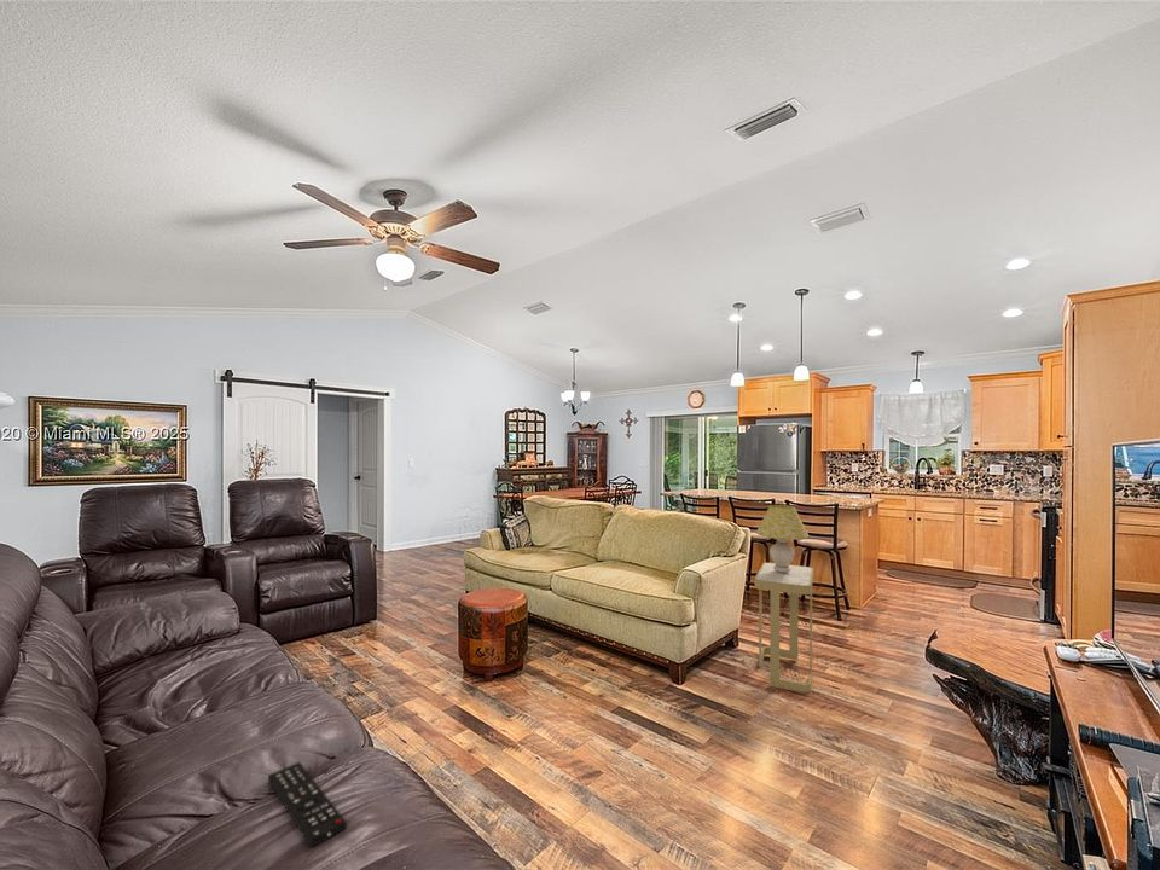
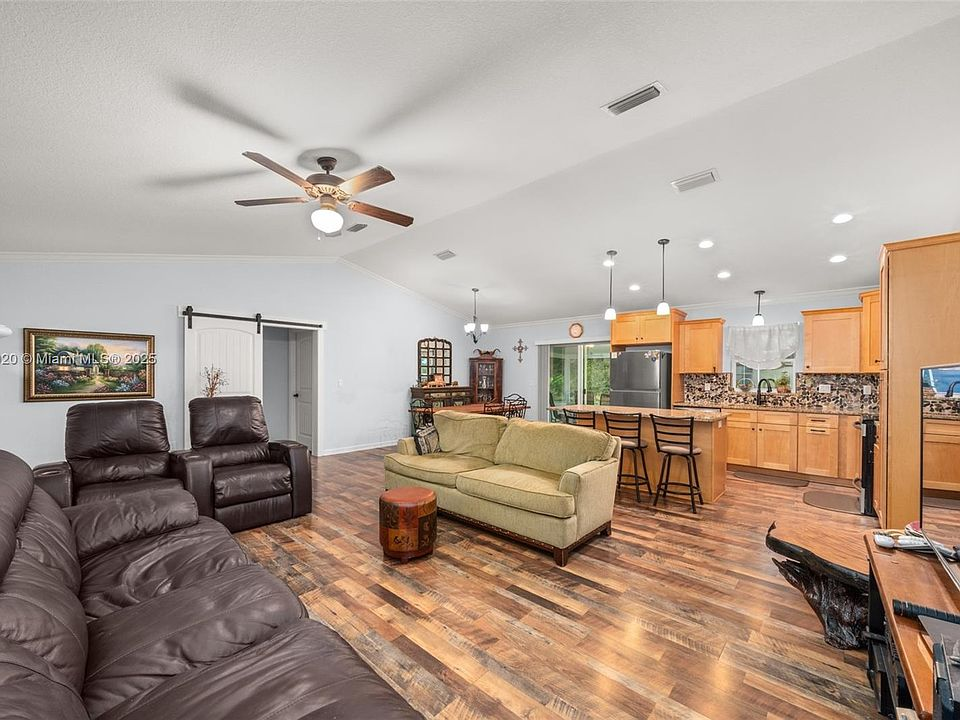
- table lamp [755,504,810,573]
- remote control [267,761,348,848]
- side table [754,562,814,694]
